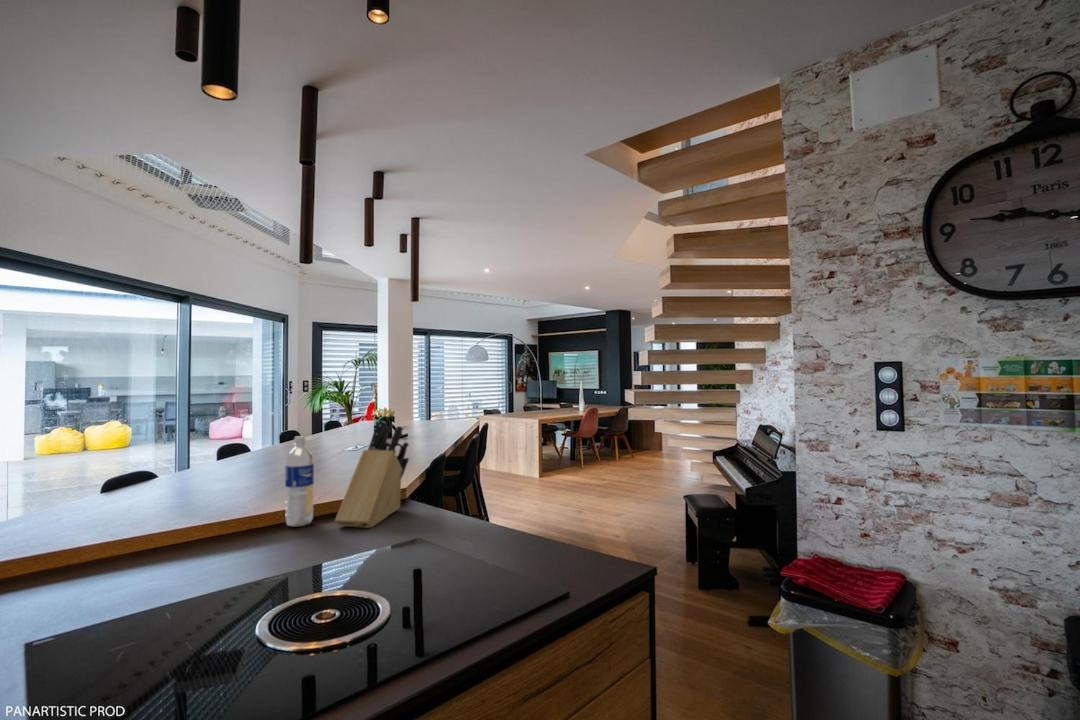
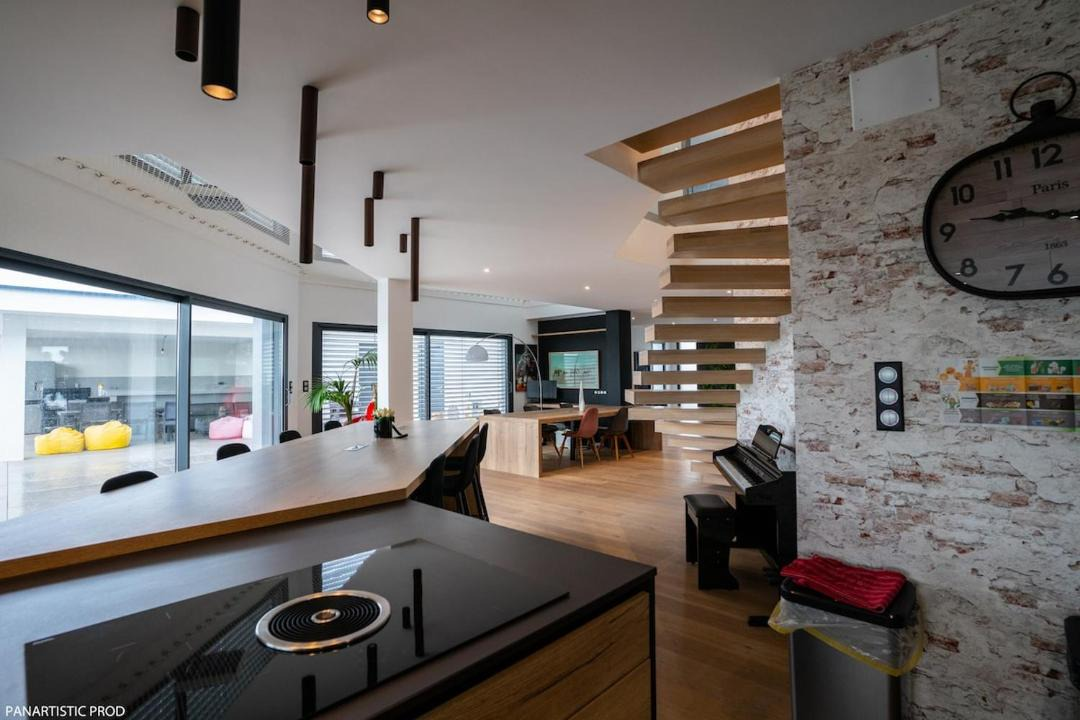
- knife block [334,420,410,529]
- water bottle [284,435,315,528]
